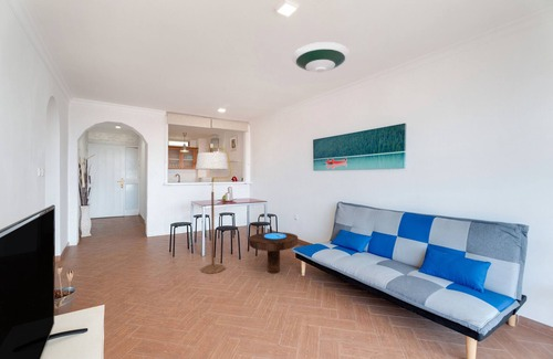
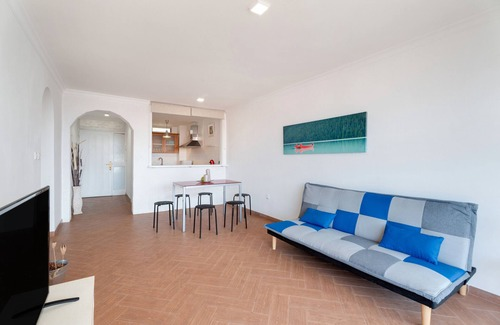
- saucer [291,41,351,74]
- side table [248,231,299,274]
- floor lamp [195,146,232,274]
